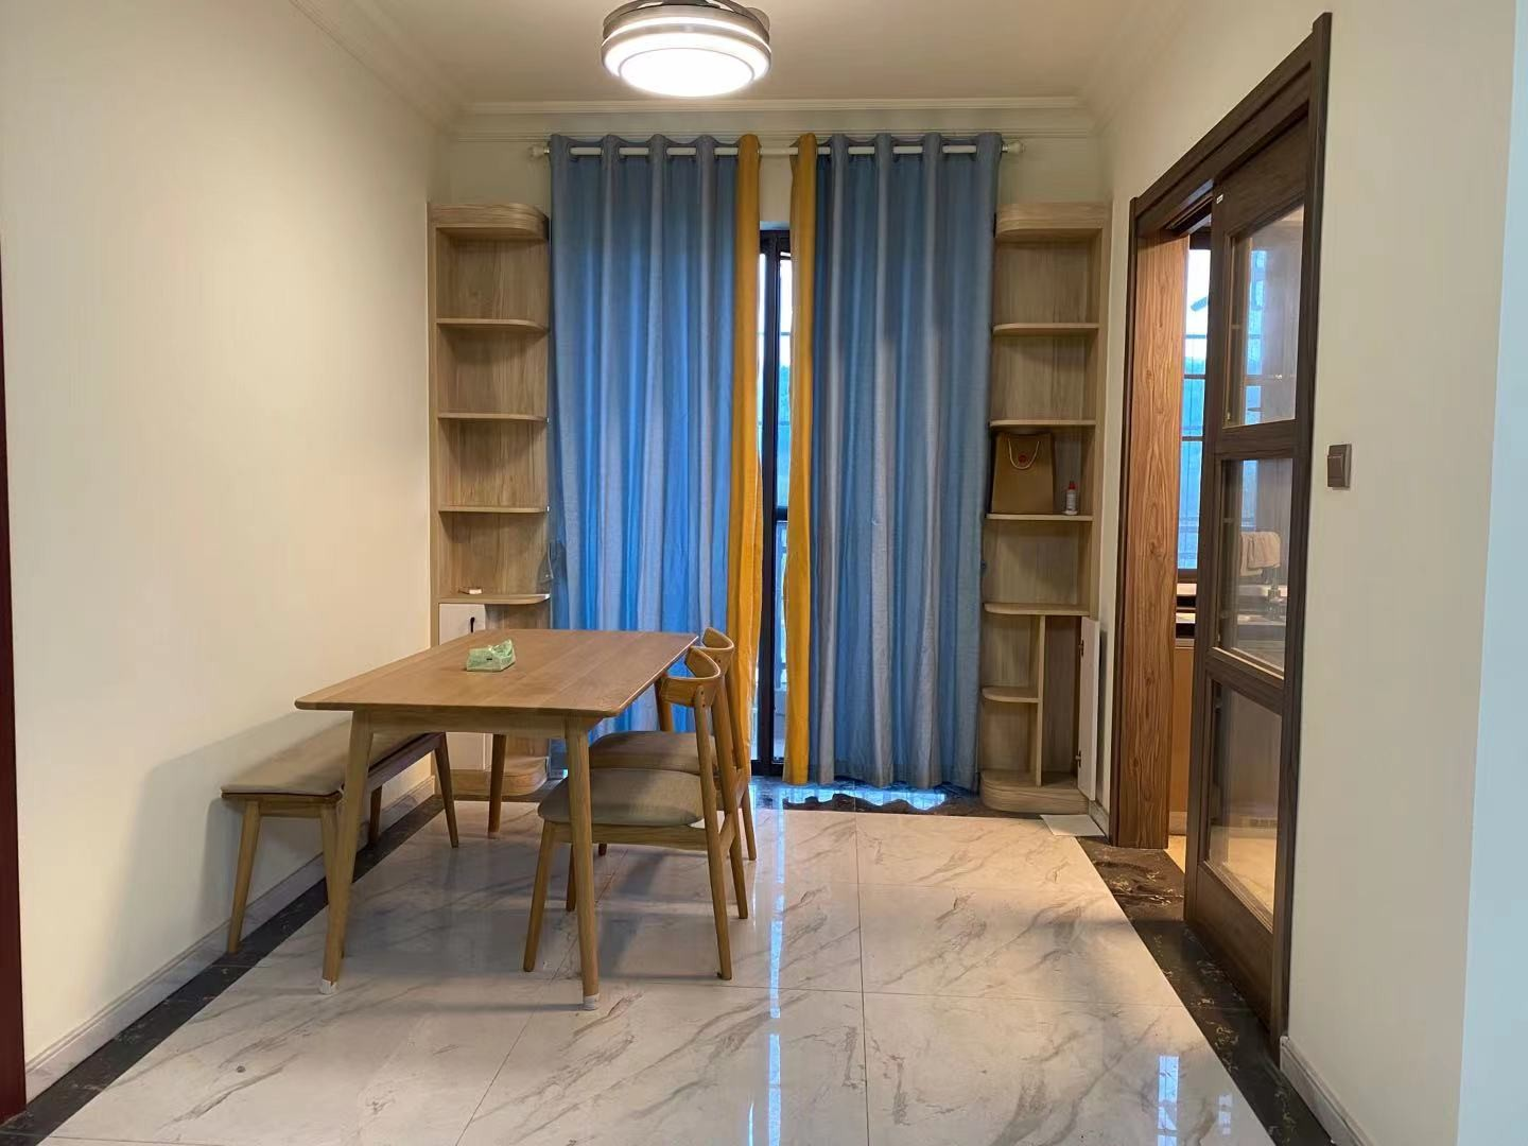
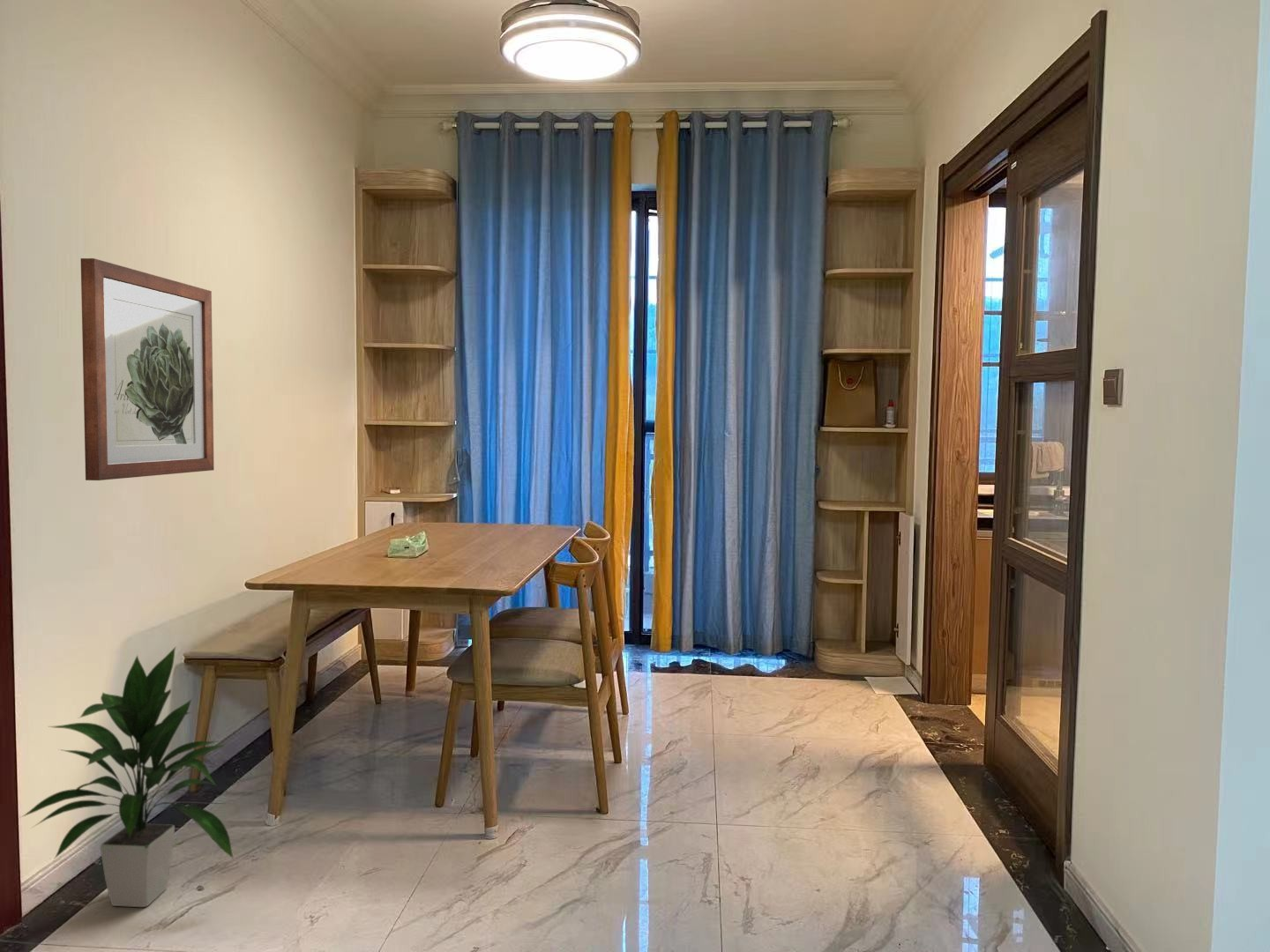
+ wall art [80,257,215,481]
+ indoor plant [19,645,235,908]
